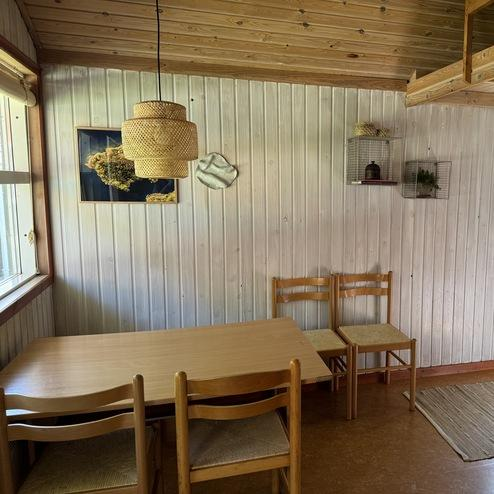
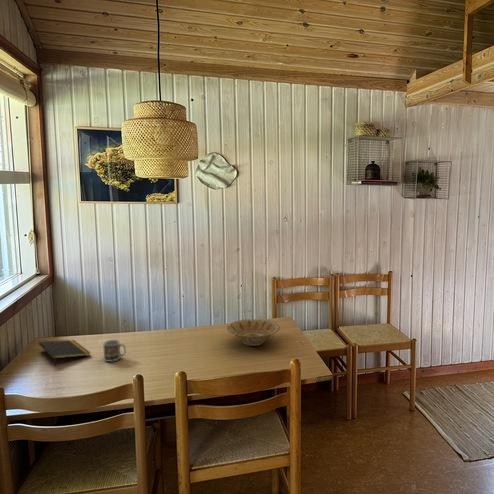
+ bowl [226,318,281,347]
+ notepad [37,339,92,367]
+ cup [102,339,127,363]
